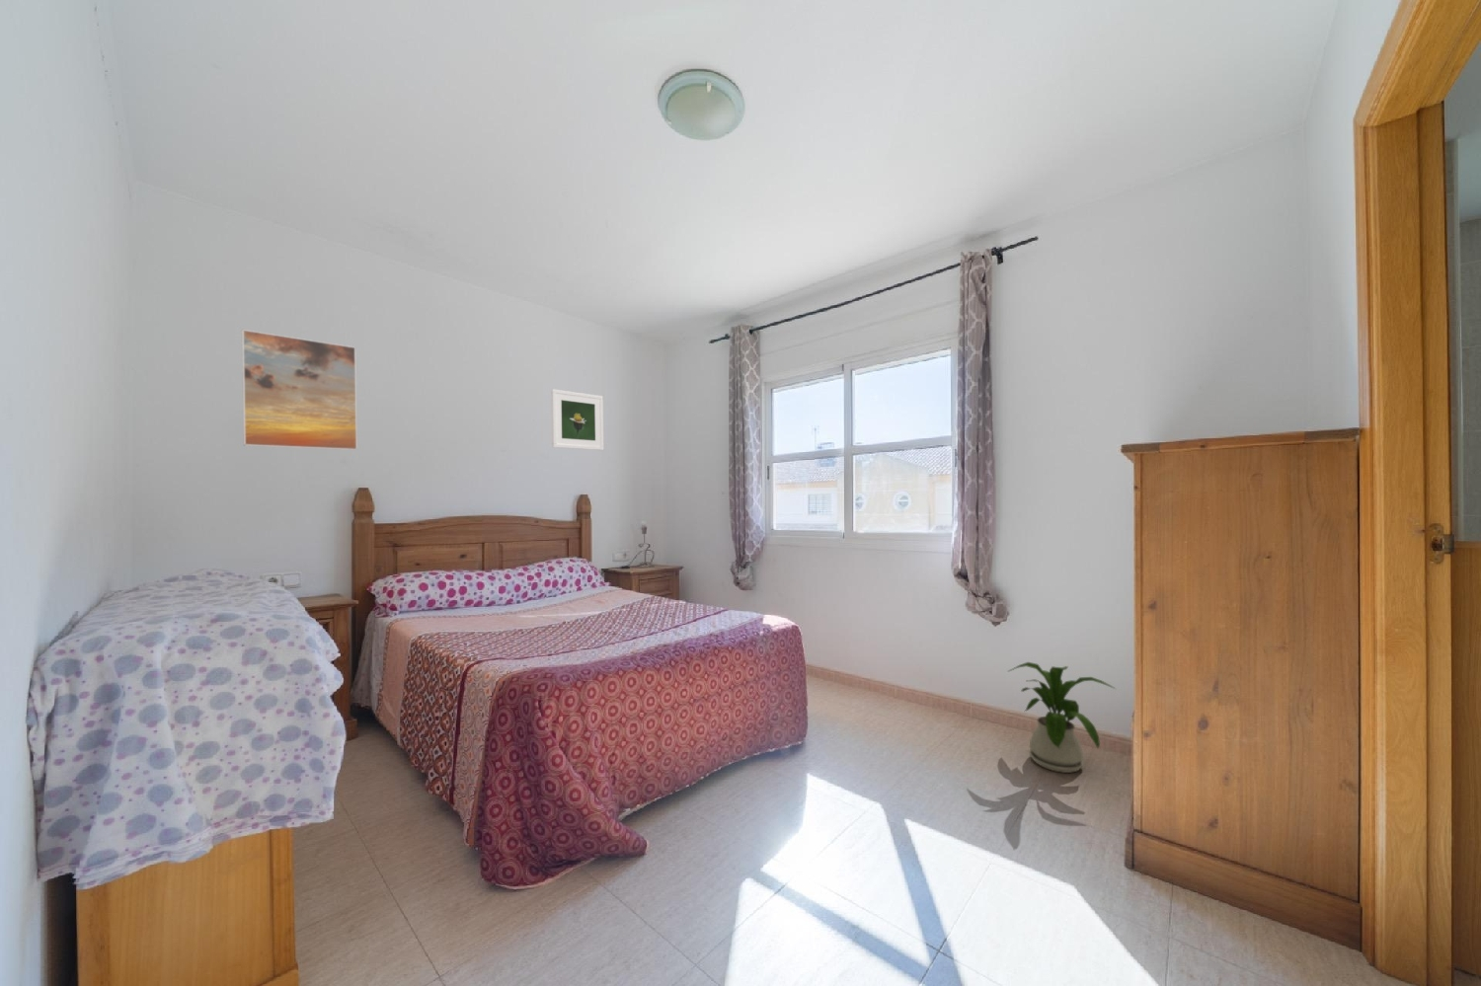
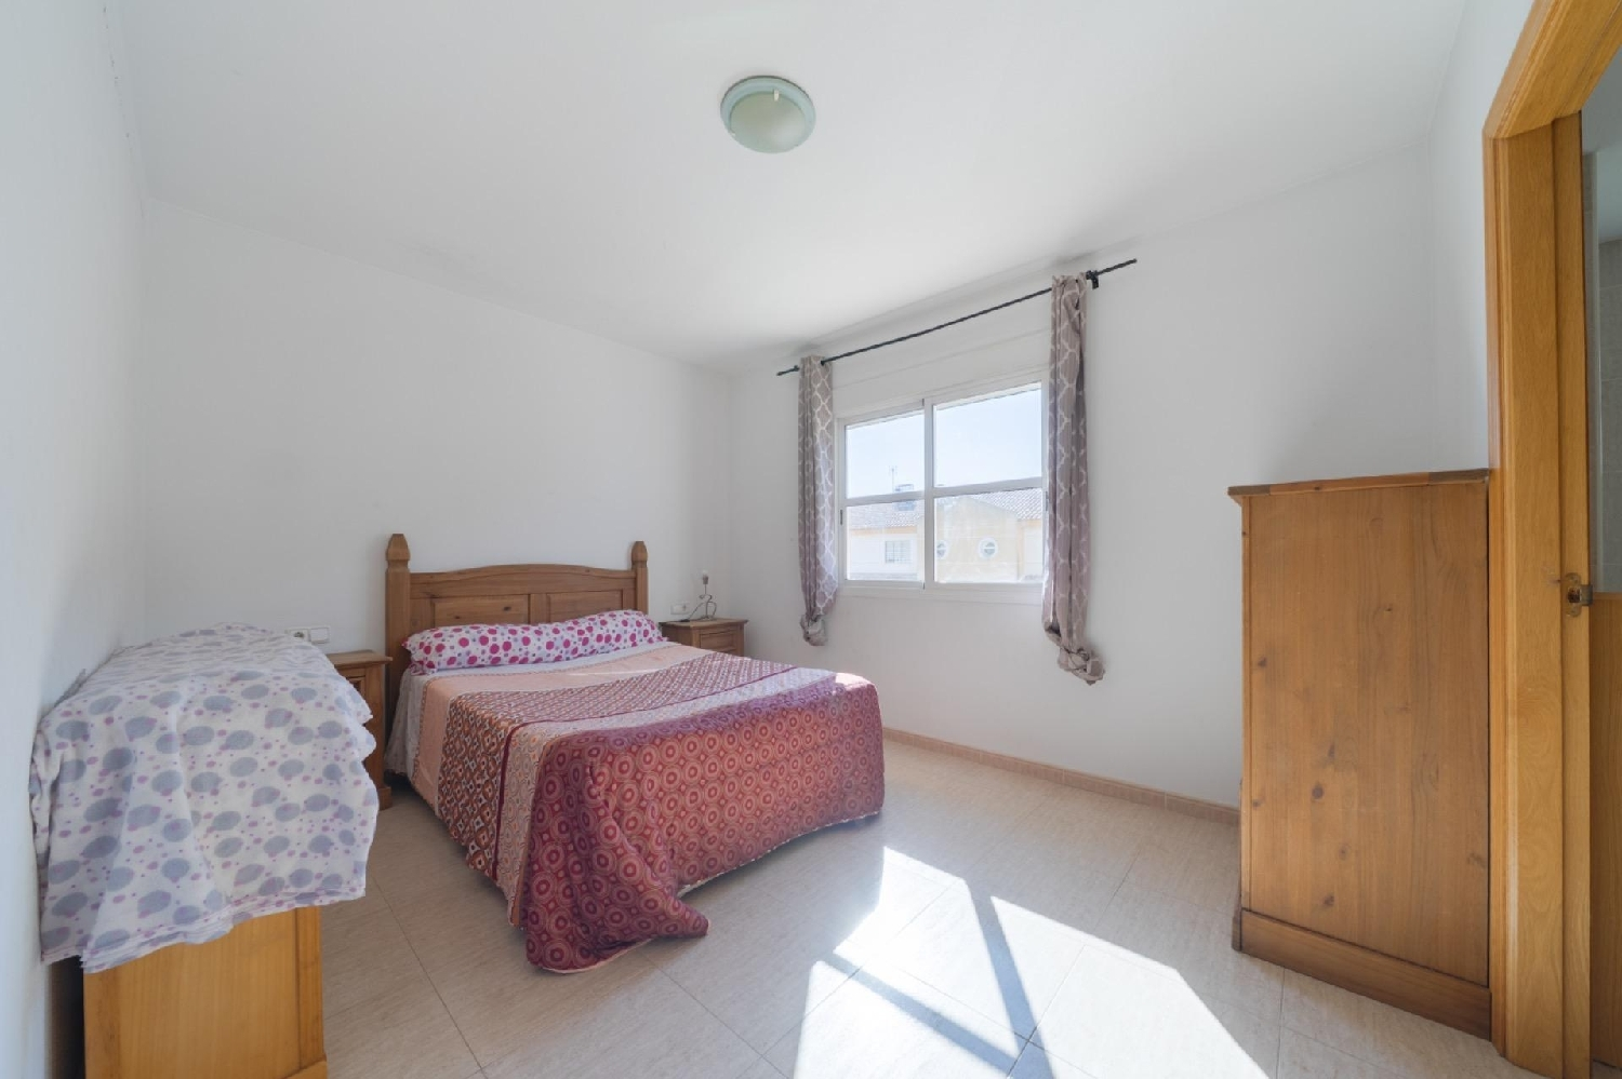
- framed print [550,387,604,451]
- house plant [1007,661,1117,774]
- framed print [241,329,359,451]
